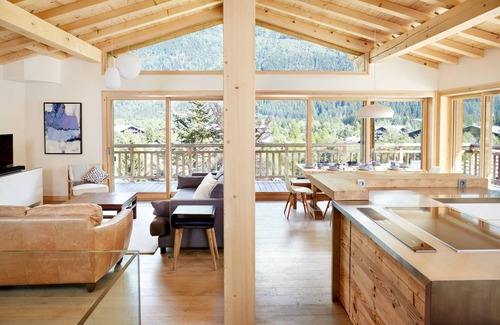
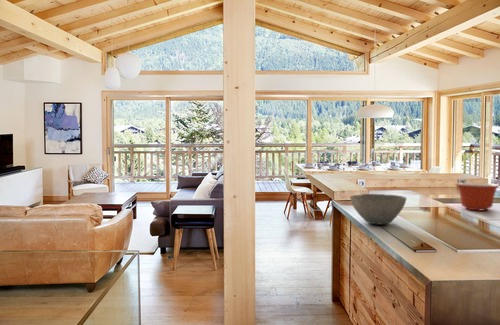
+ bowl [349,193,407,225]
+ mixing bowl [454,182,500,211]
